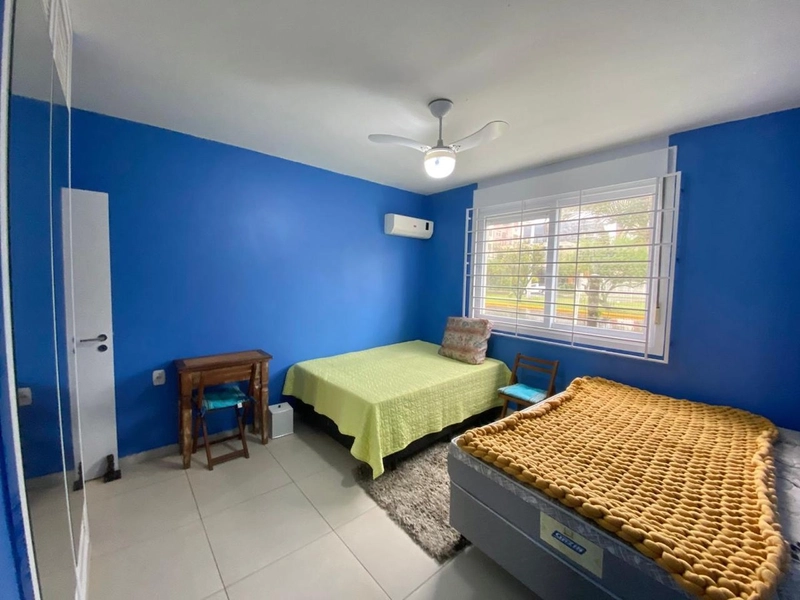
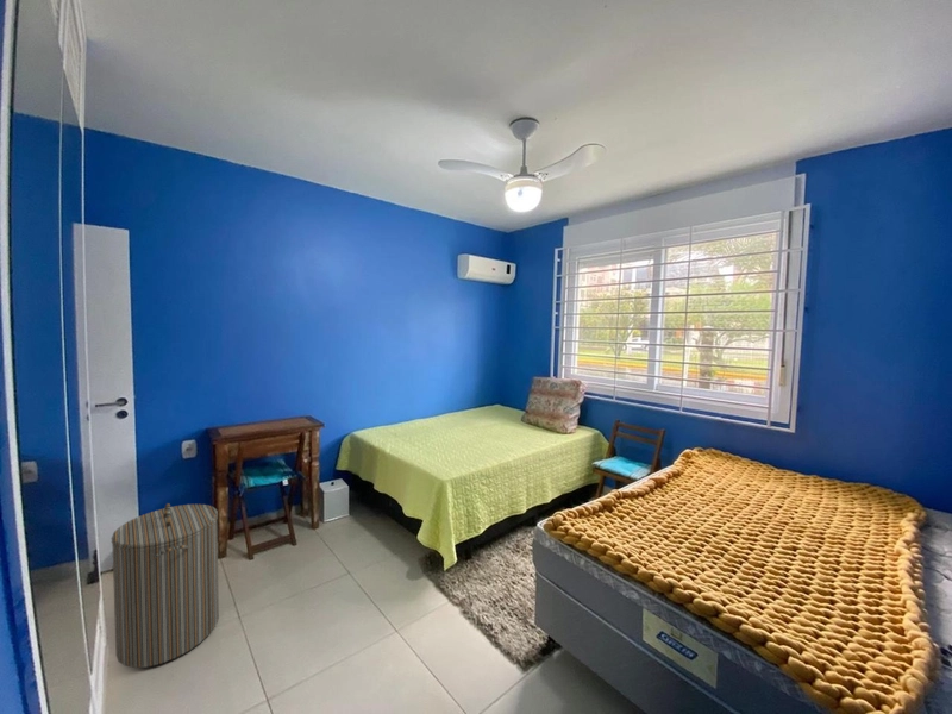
+ laundry hamper [109,502,220,669]
